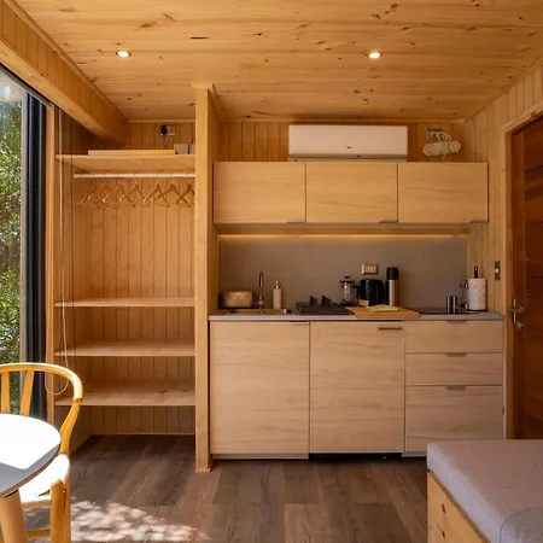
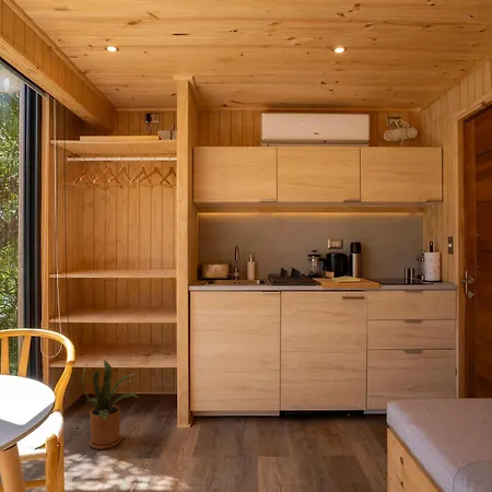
+ house plant [80,359,140,450]
